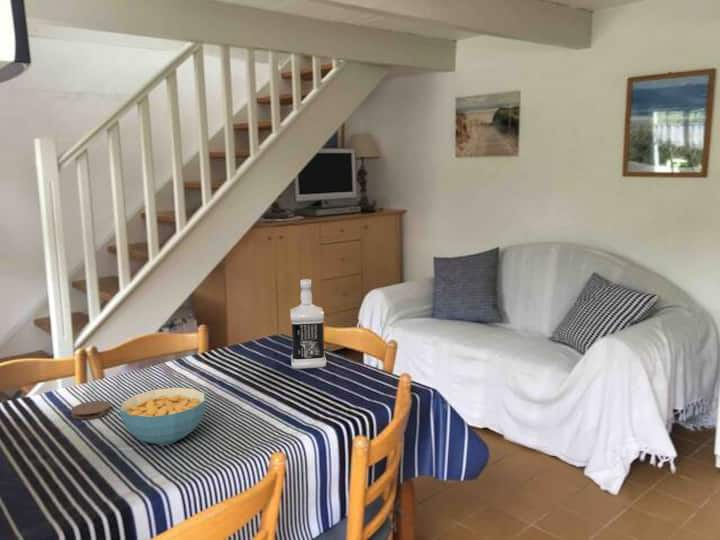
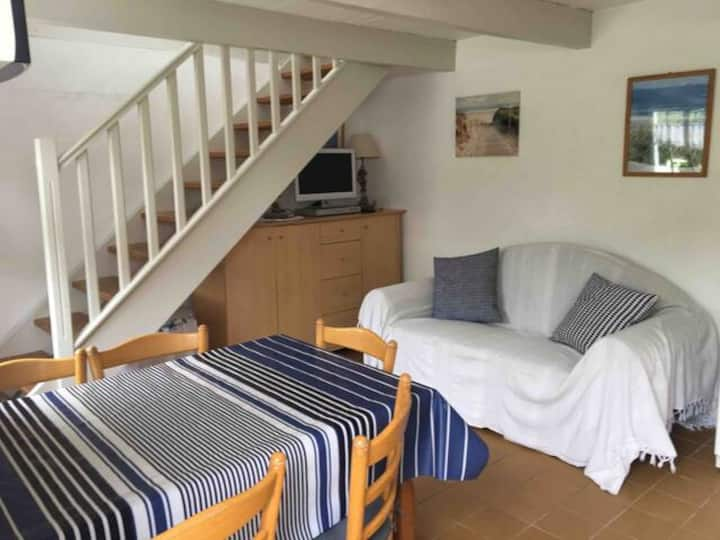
- cereal bowl [119,387,206,446]
- bottle [289,278,327,370]
- coaster [70,400,112,420]
